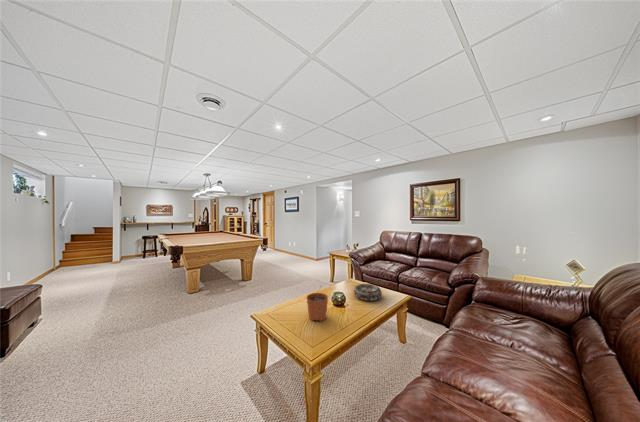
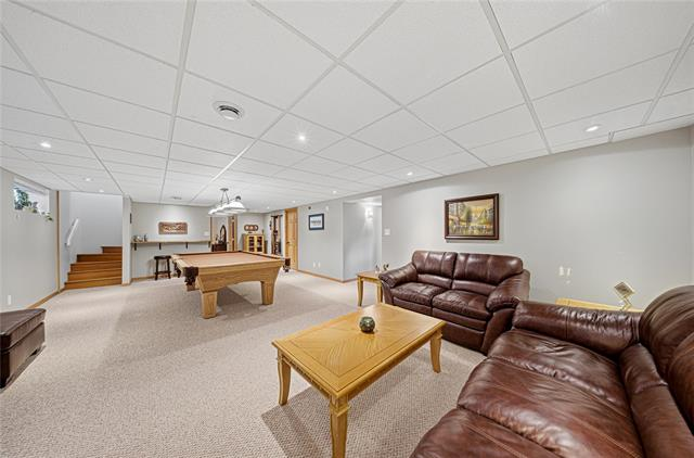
- decorative bowl [353,283,383,301]
- plant pot [306,285,329,322]
